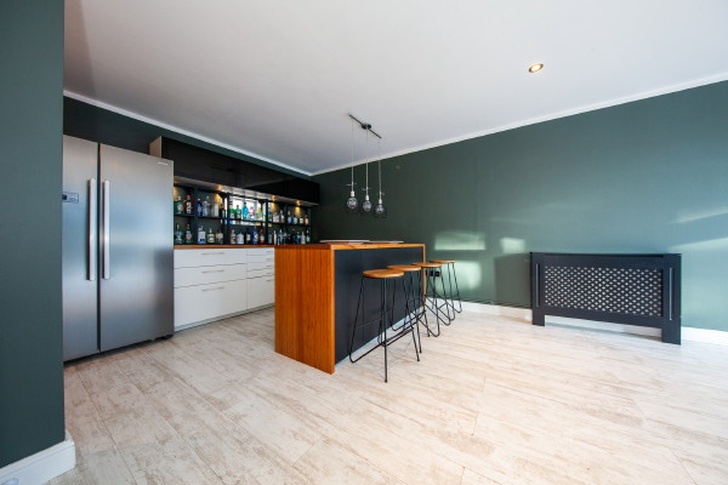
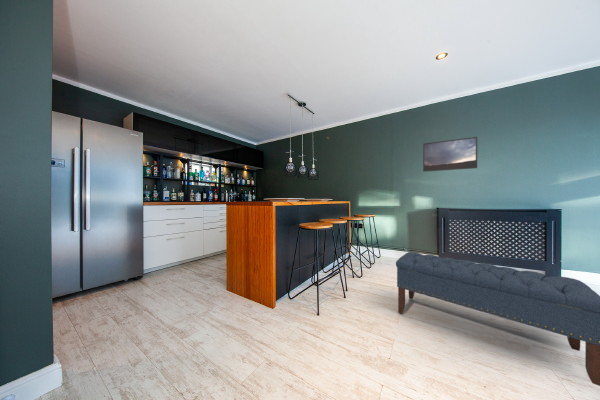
+ bench [395,251,600,387]
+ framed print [422,136,478,173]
